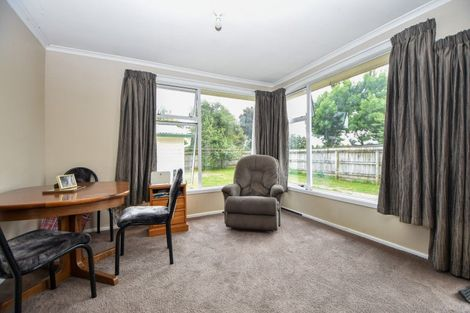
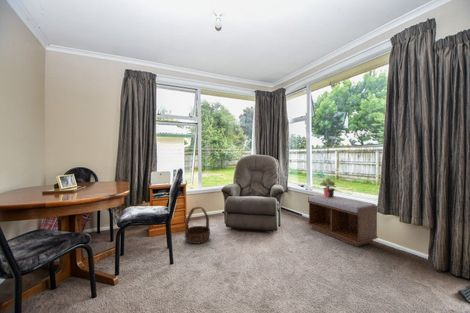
+ basket [184,206,211,245]
+ bench [307,194,379,247]
+ potted plant [319,178,337,198]
